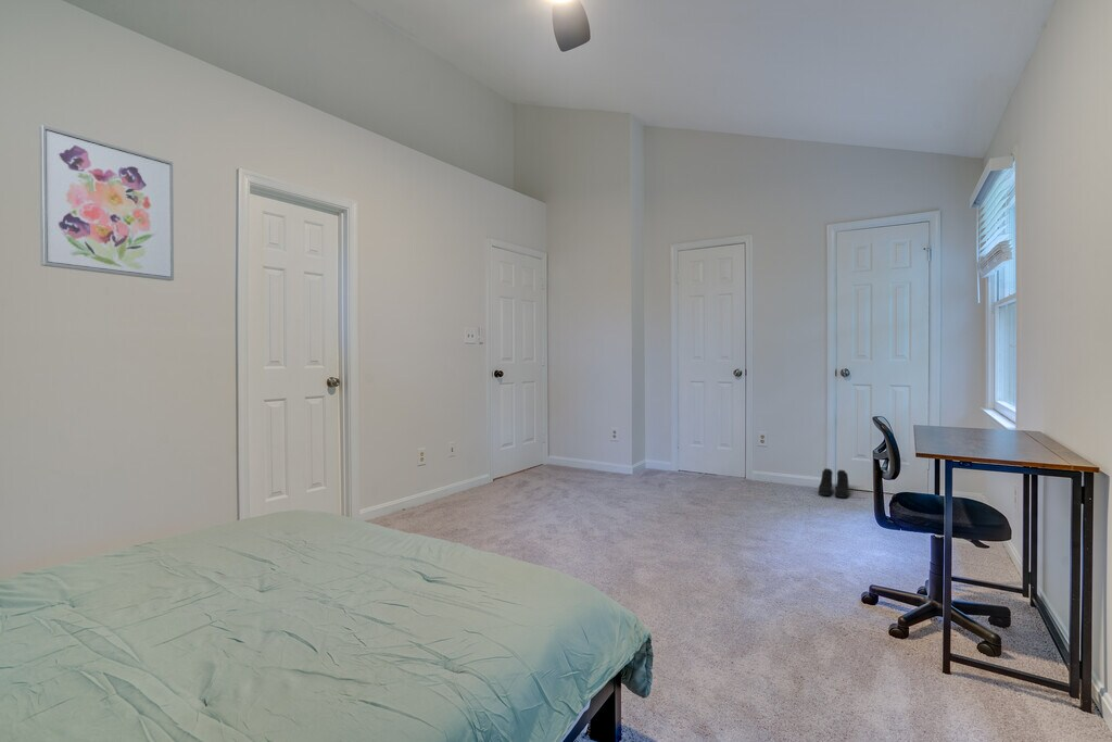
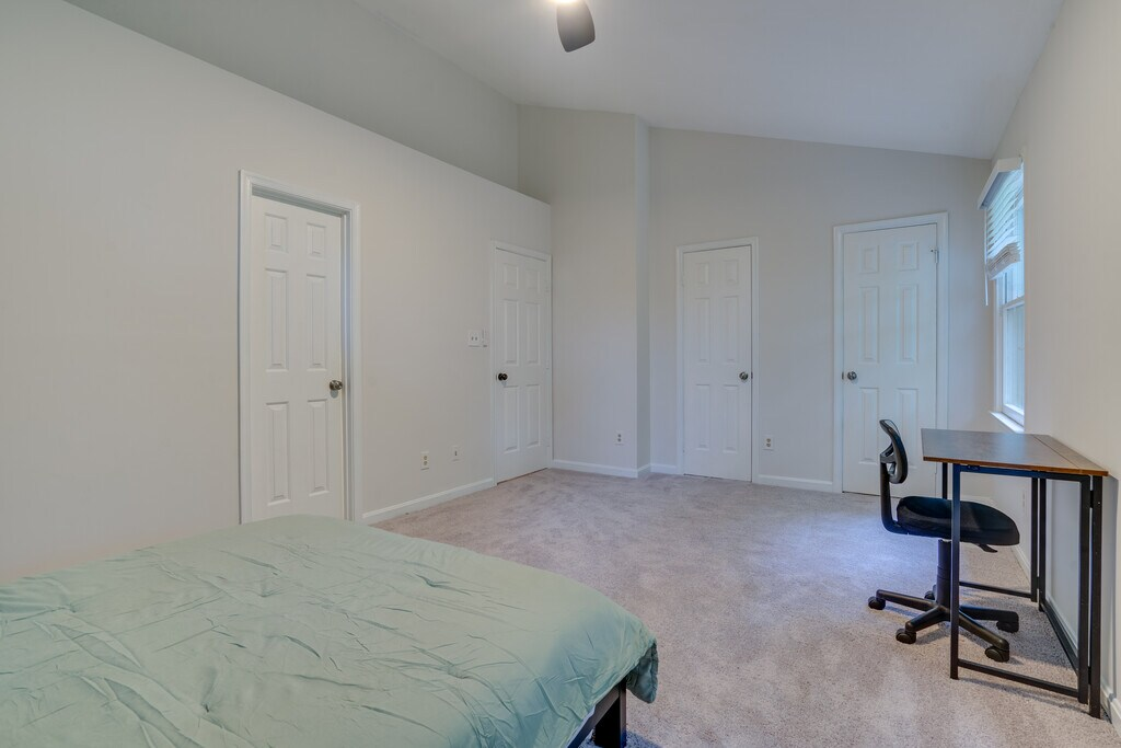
- wall art [38,124,175,281]
- boots [818,467,850,499]
